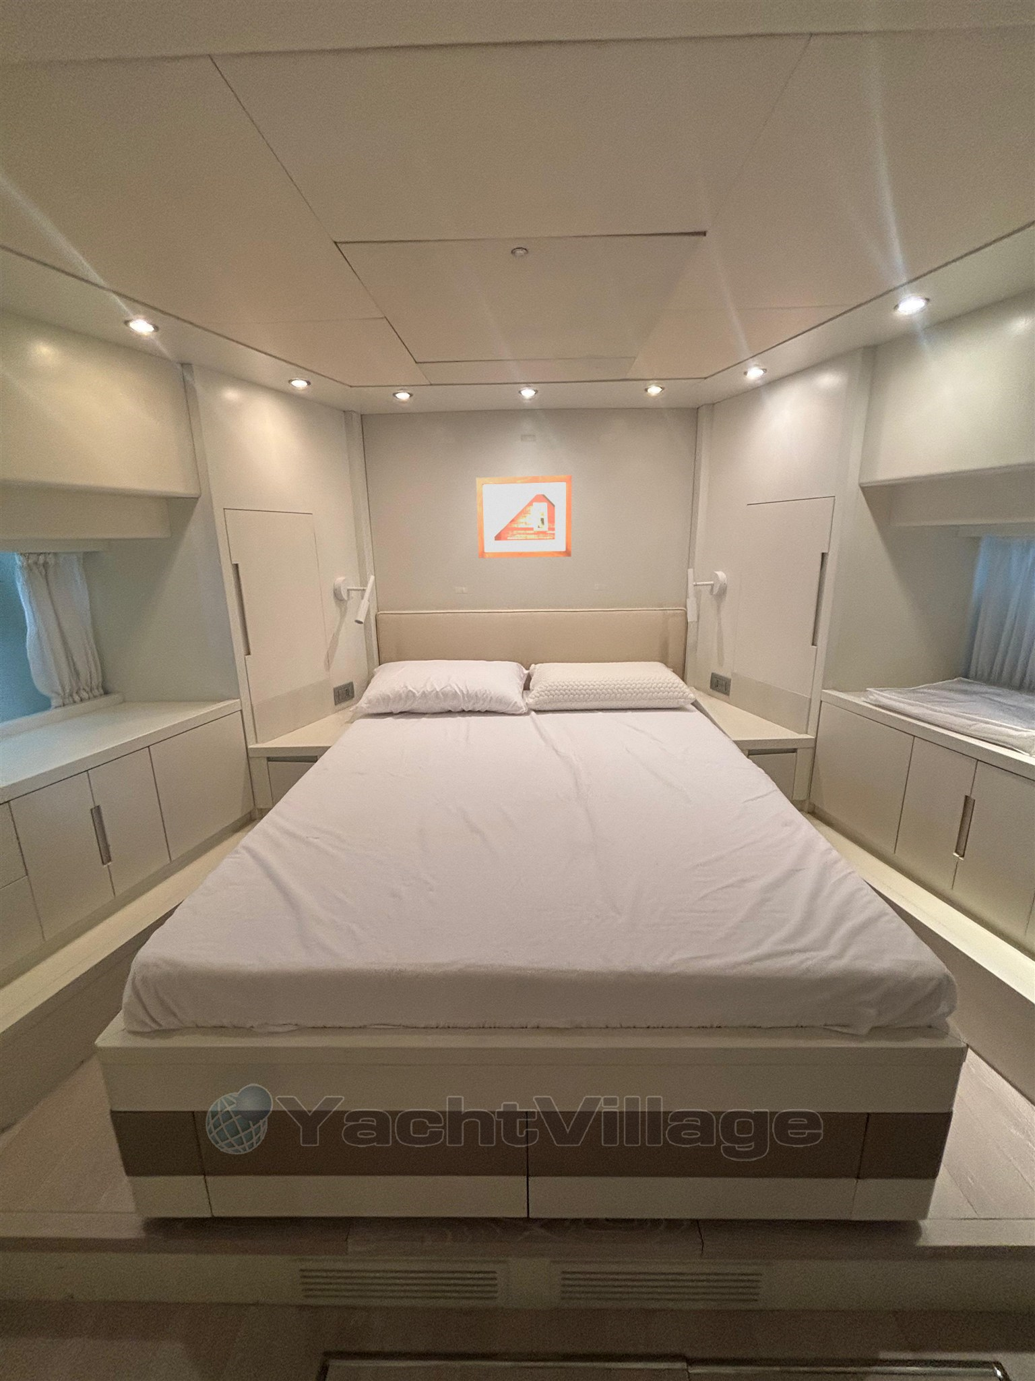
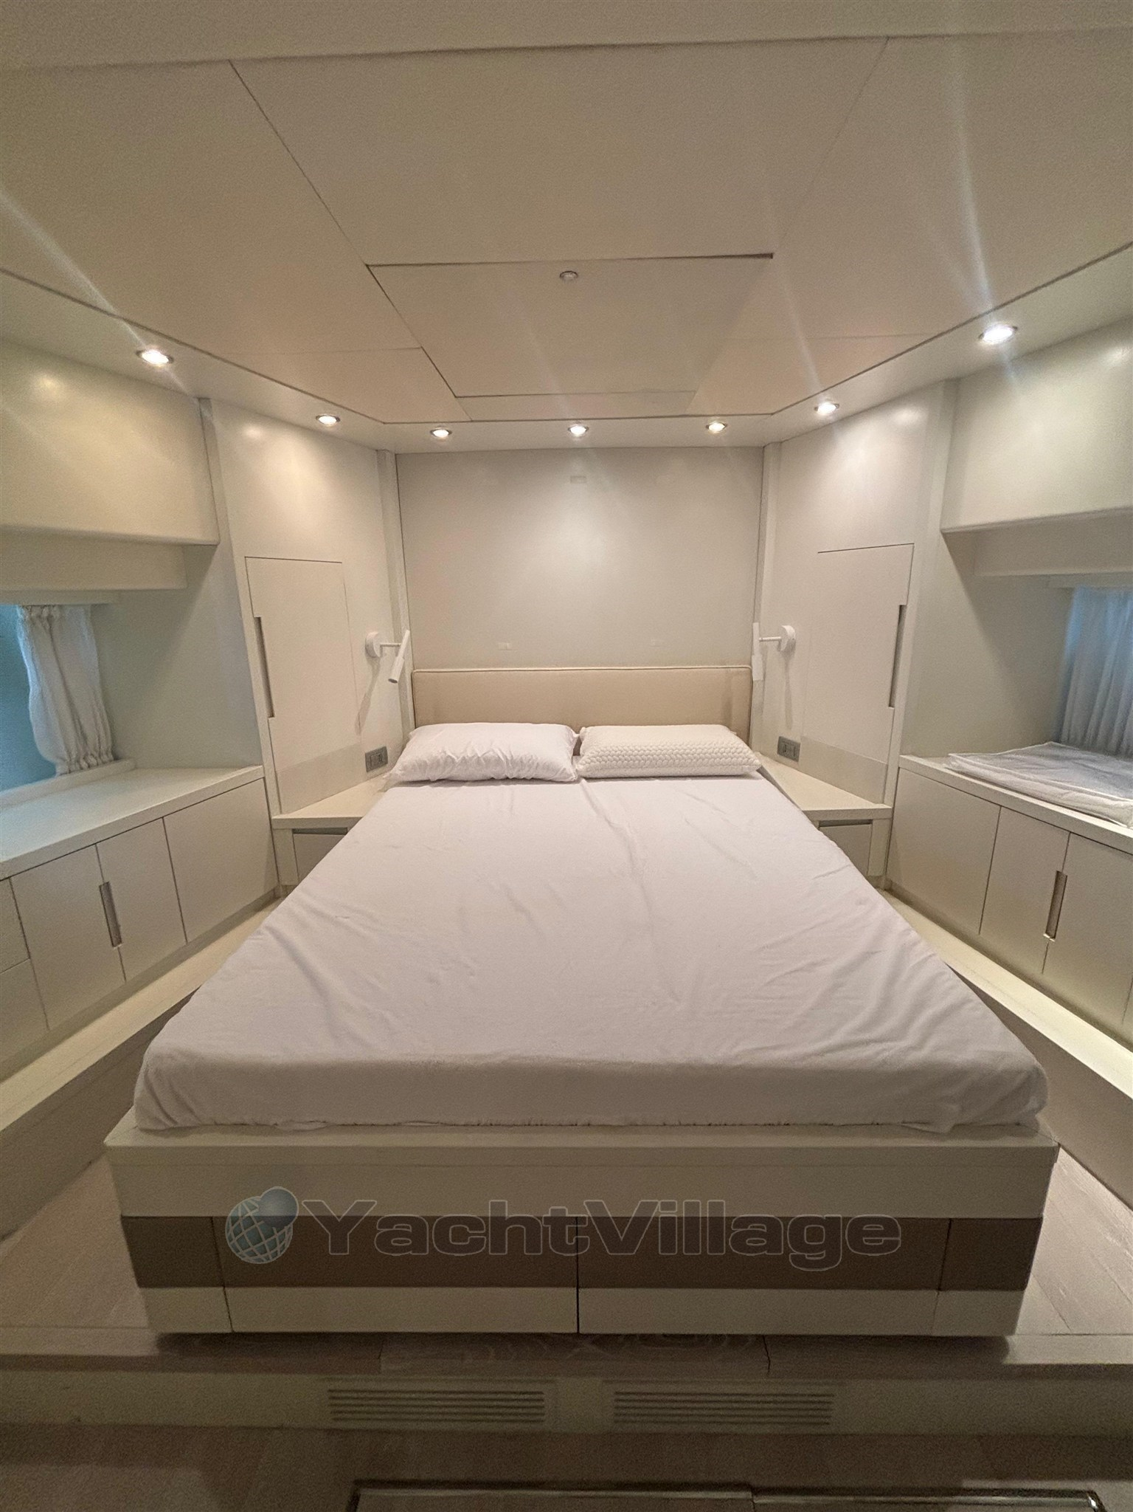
- picture frame [476,474,573,559]
